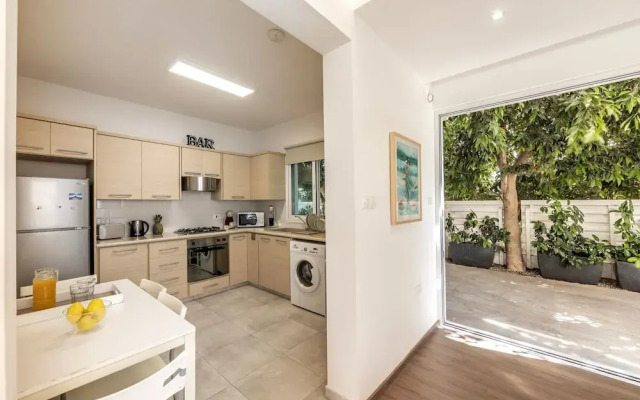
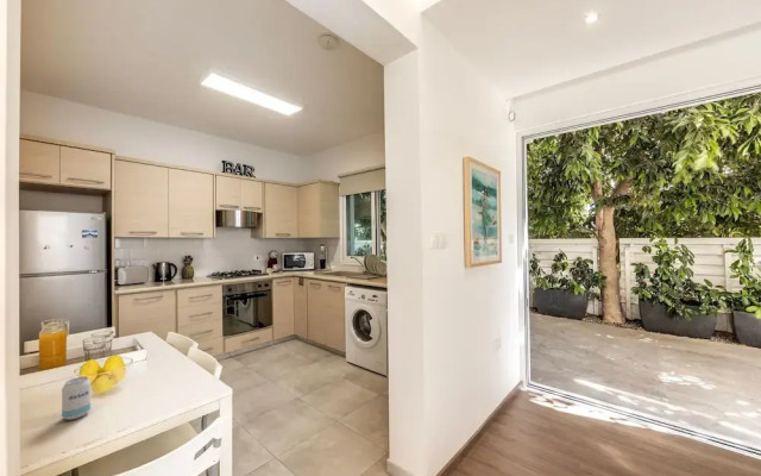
+ beverage can [61,376,92,421]
